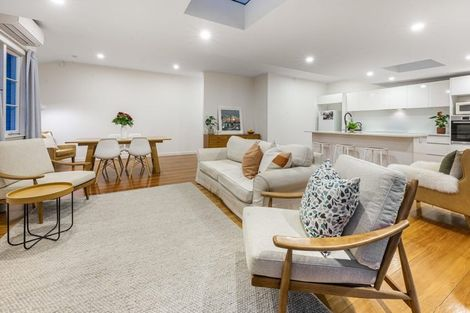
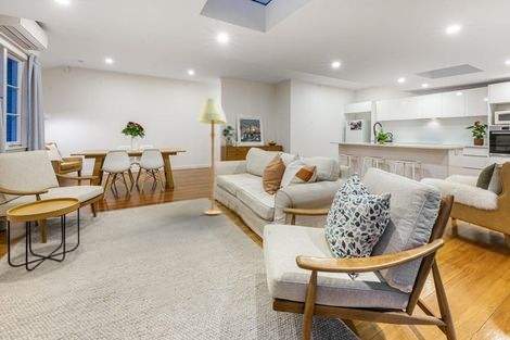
+ floor lamp [197,98,228,215]
